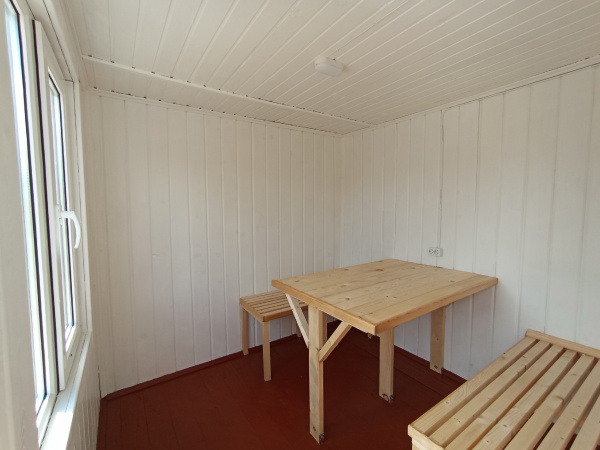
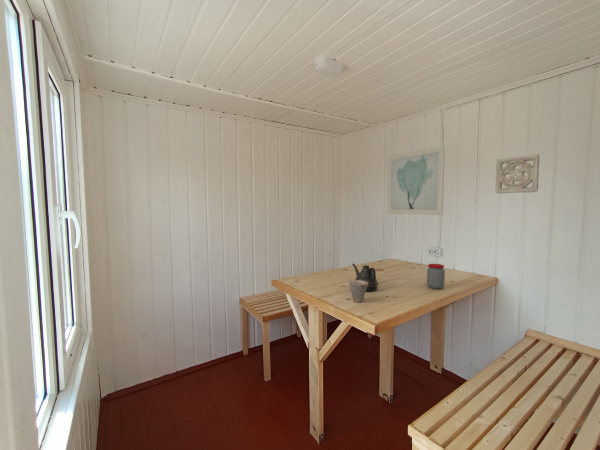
+ wall ornament [494,154,540,195]
+ teapot [351,263,379,293]
+ wall art [386,145,446,216]
+ cup [348,280,368,303]
+ jar [426,263,446,290]
